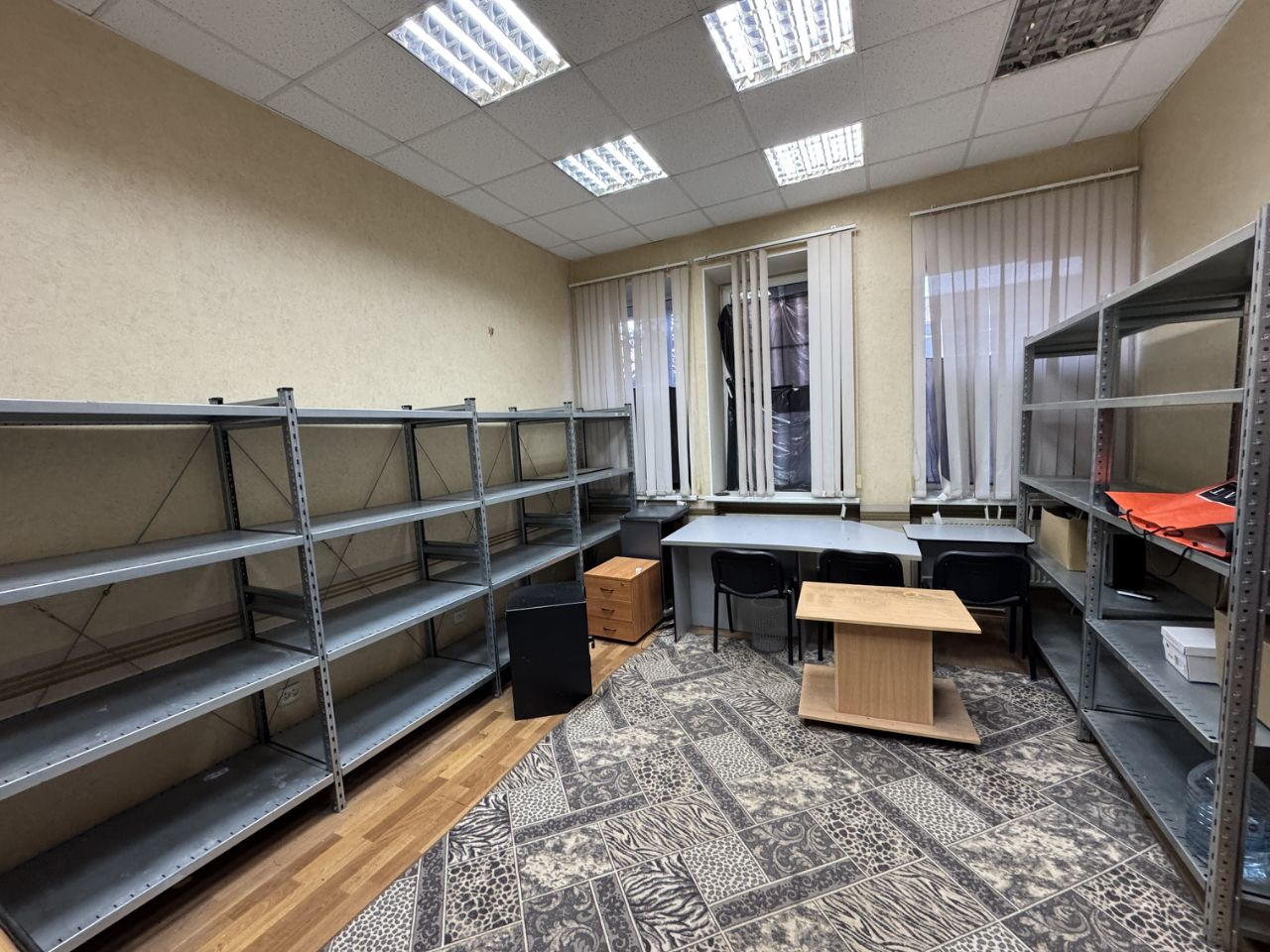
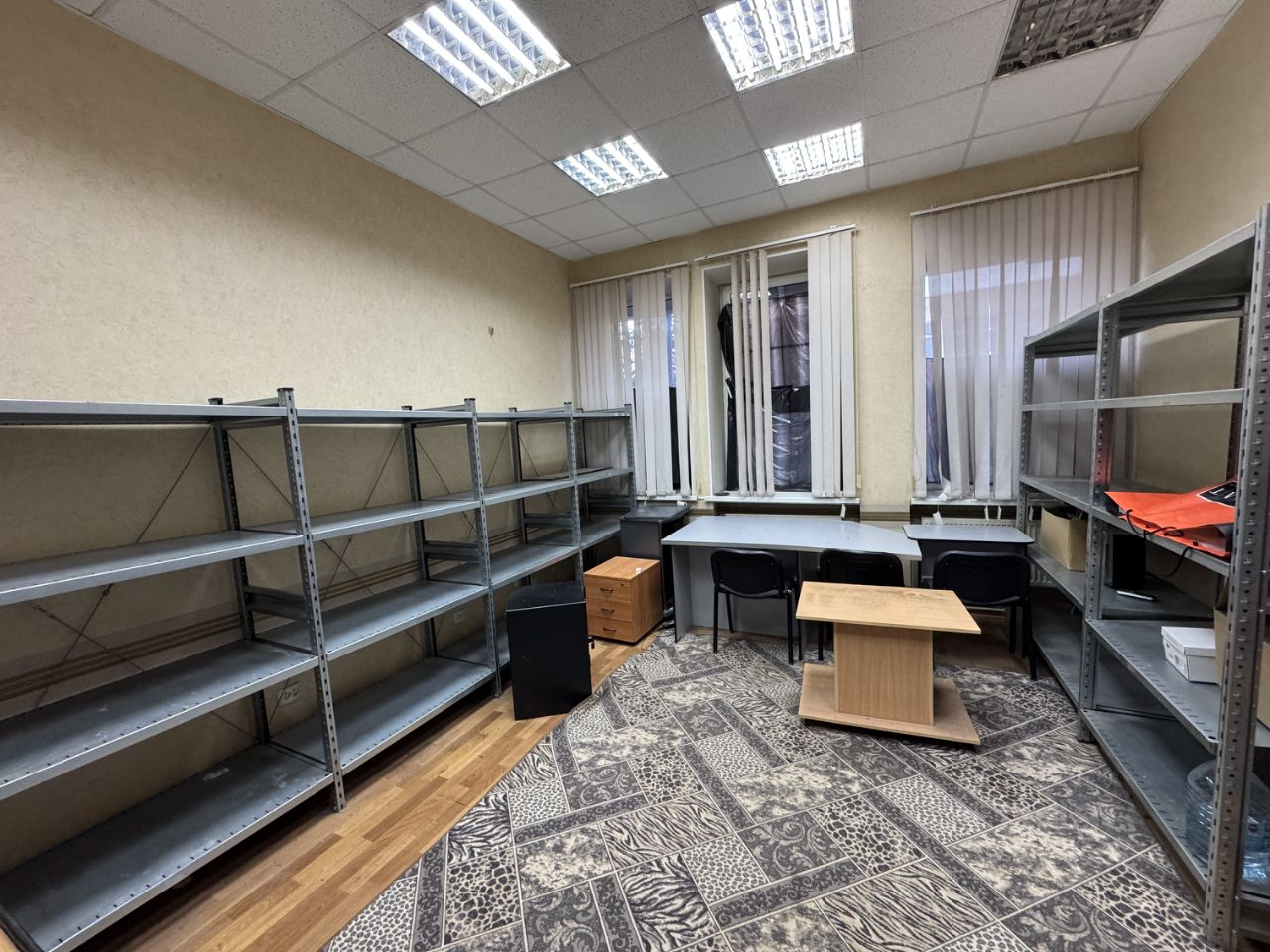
- wastebasket [750,598,786,654]
